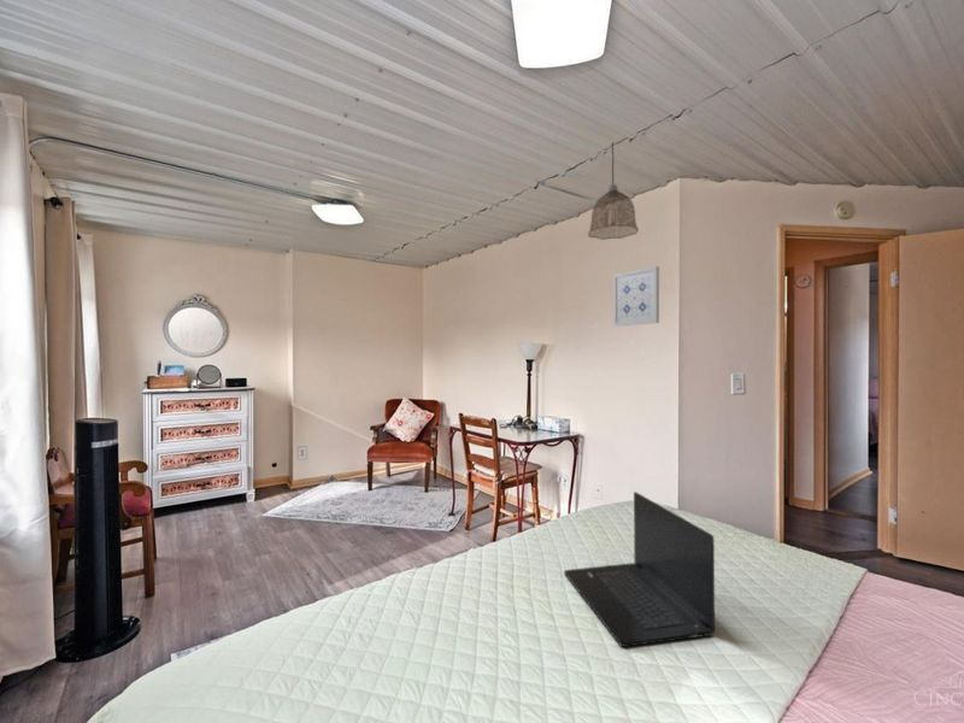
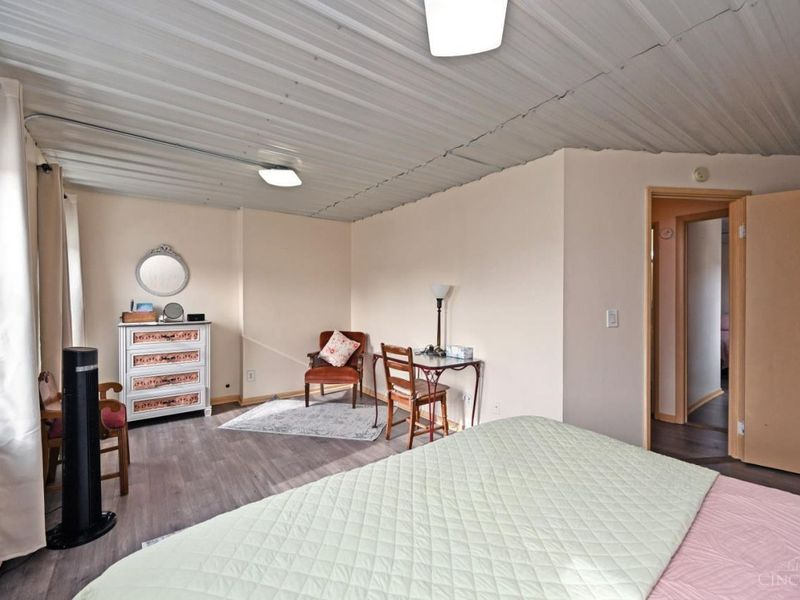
- pendant lamp [587,141,640,241]
- laptop [563,490,716,648]
- wall art [612,265,660,328]
